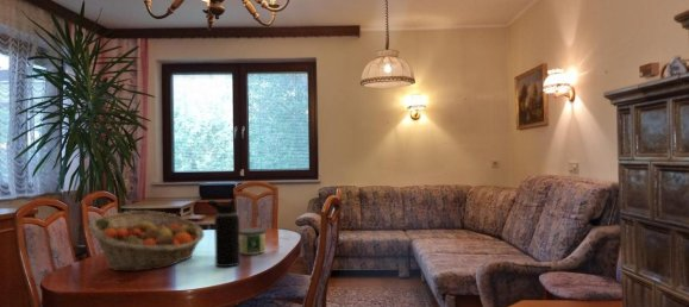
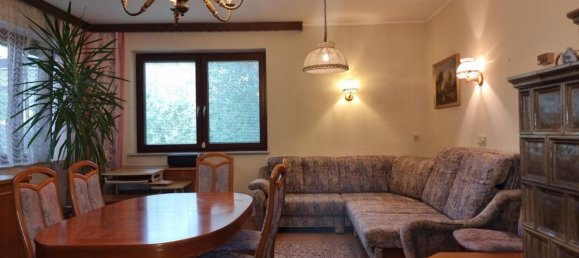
- water bottle [206,193,242,268]
- candle [239,227,268,256]
- fruit basket [87,209,206,272]
